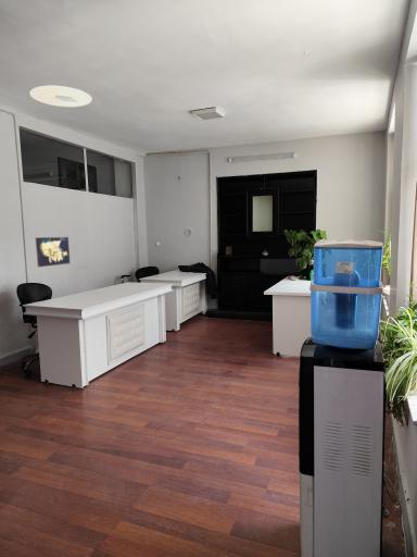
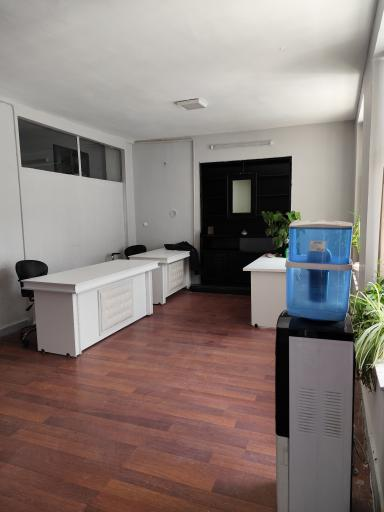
- map [35,236,72,269]
- ceiling light [29,85,93,108]
